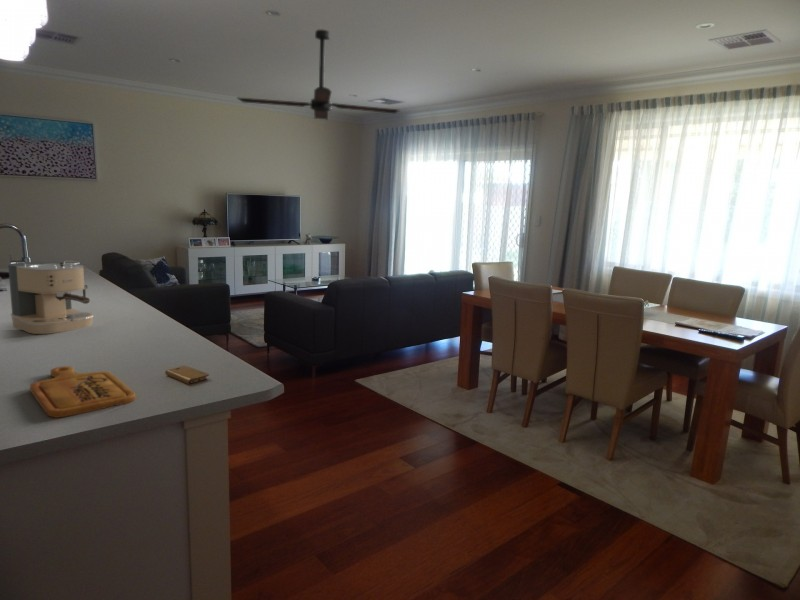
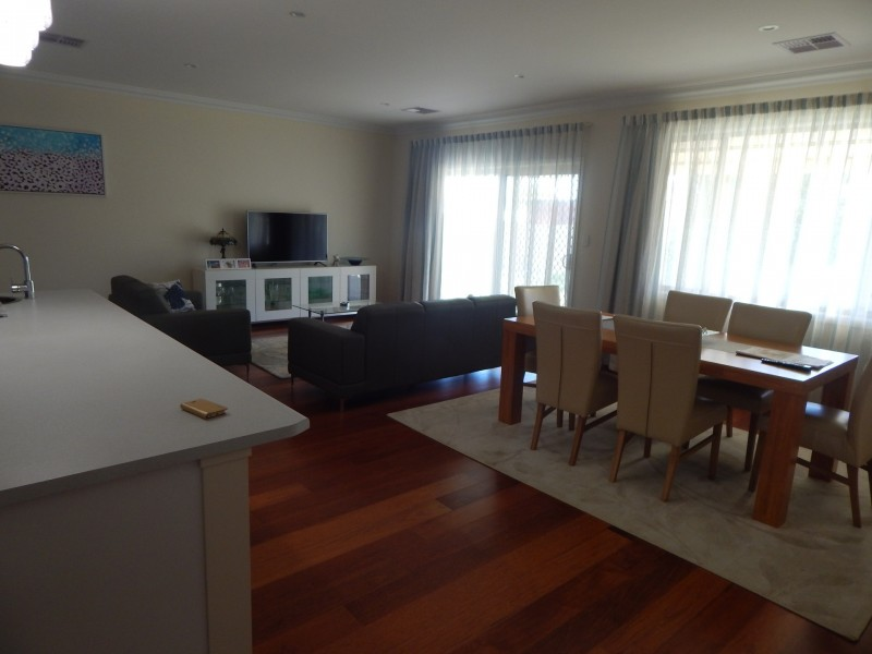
- ceiling fan [236,28,402,121]
- cutting board [29,365,136,419]
- coffee maker [7,260,95,335]
